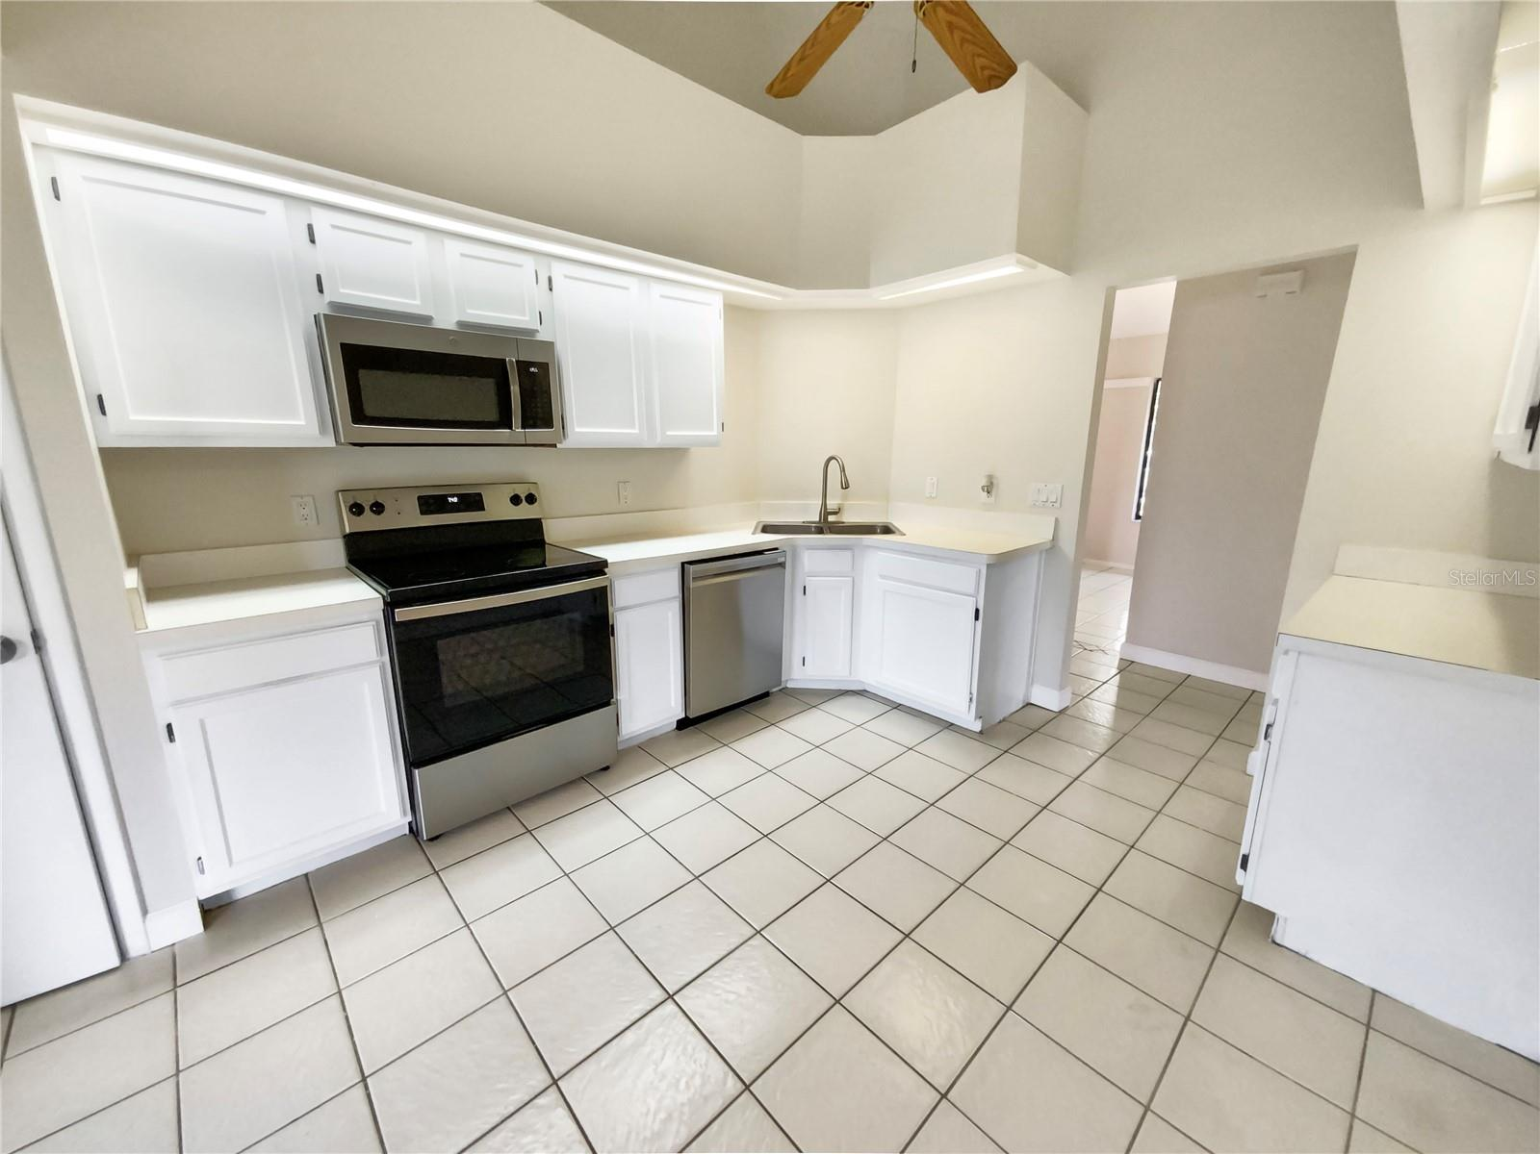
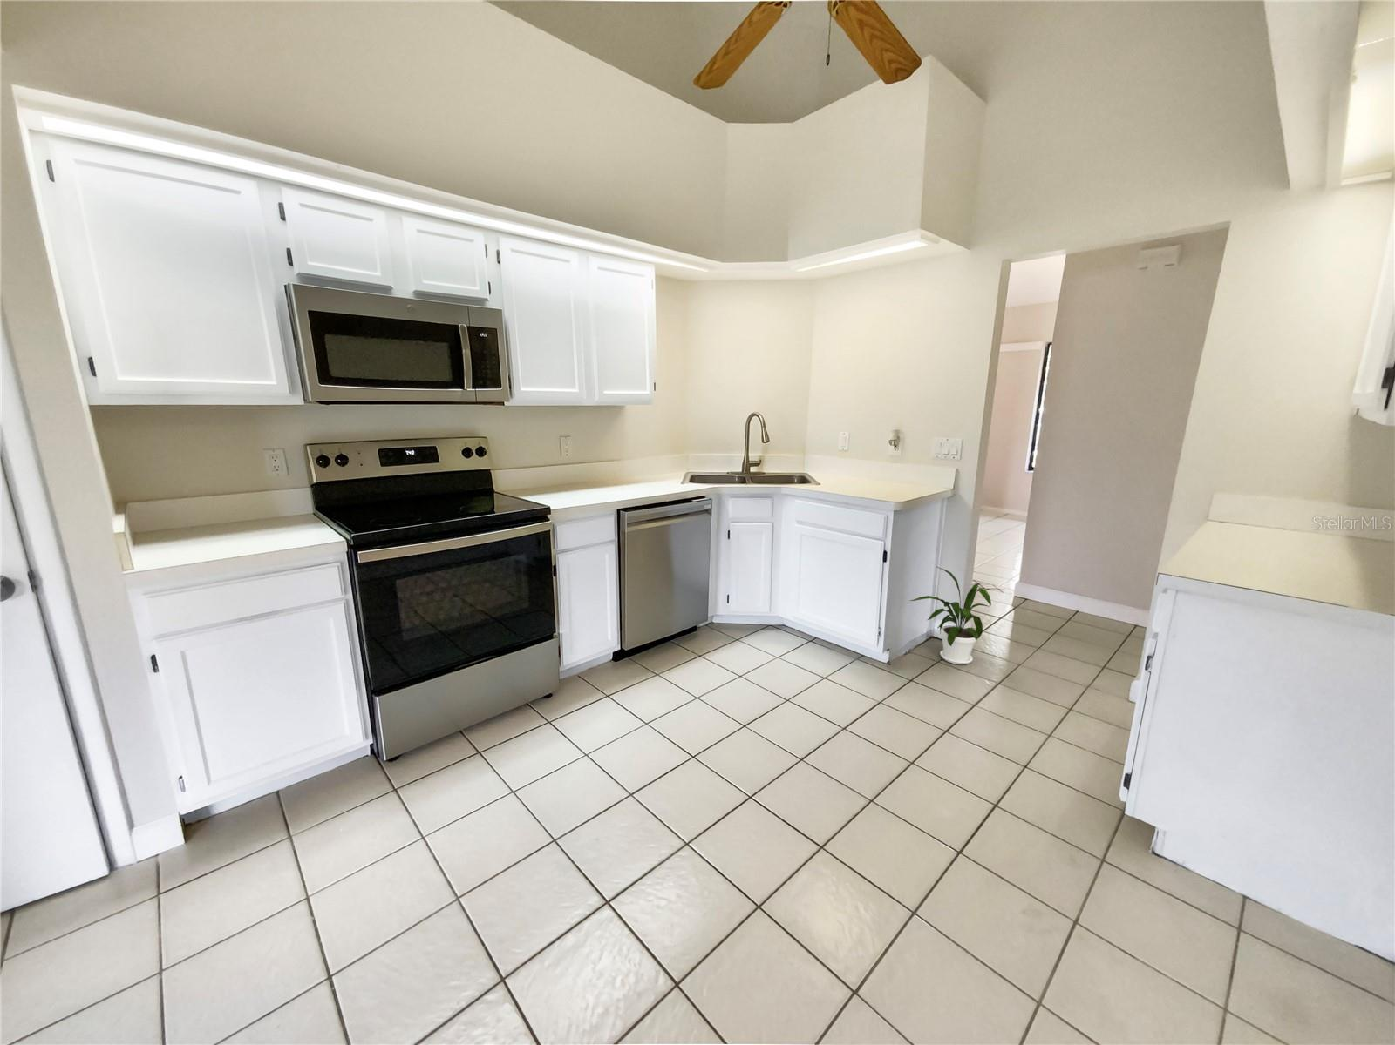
+ house plant [909,566,992,665]
